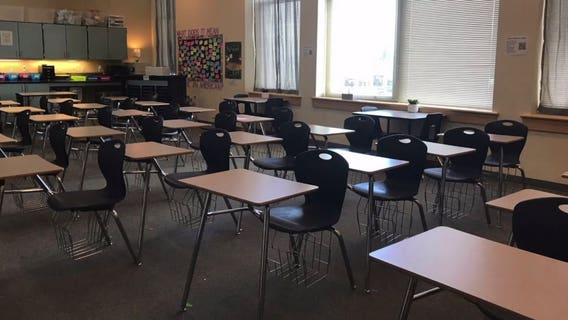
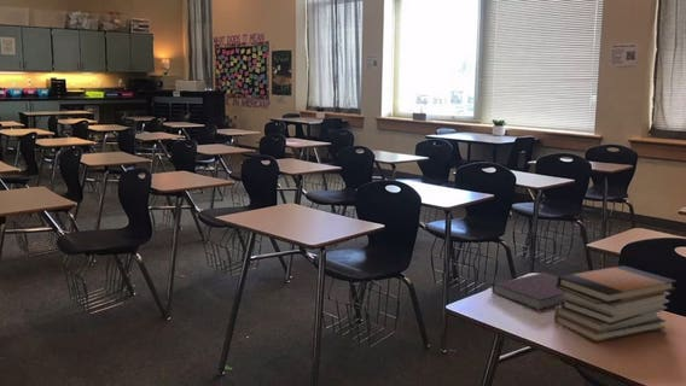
+ book stack [553,264,678,343]
+ notebook [490,271,562,311]
